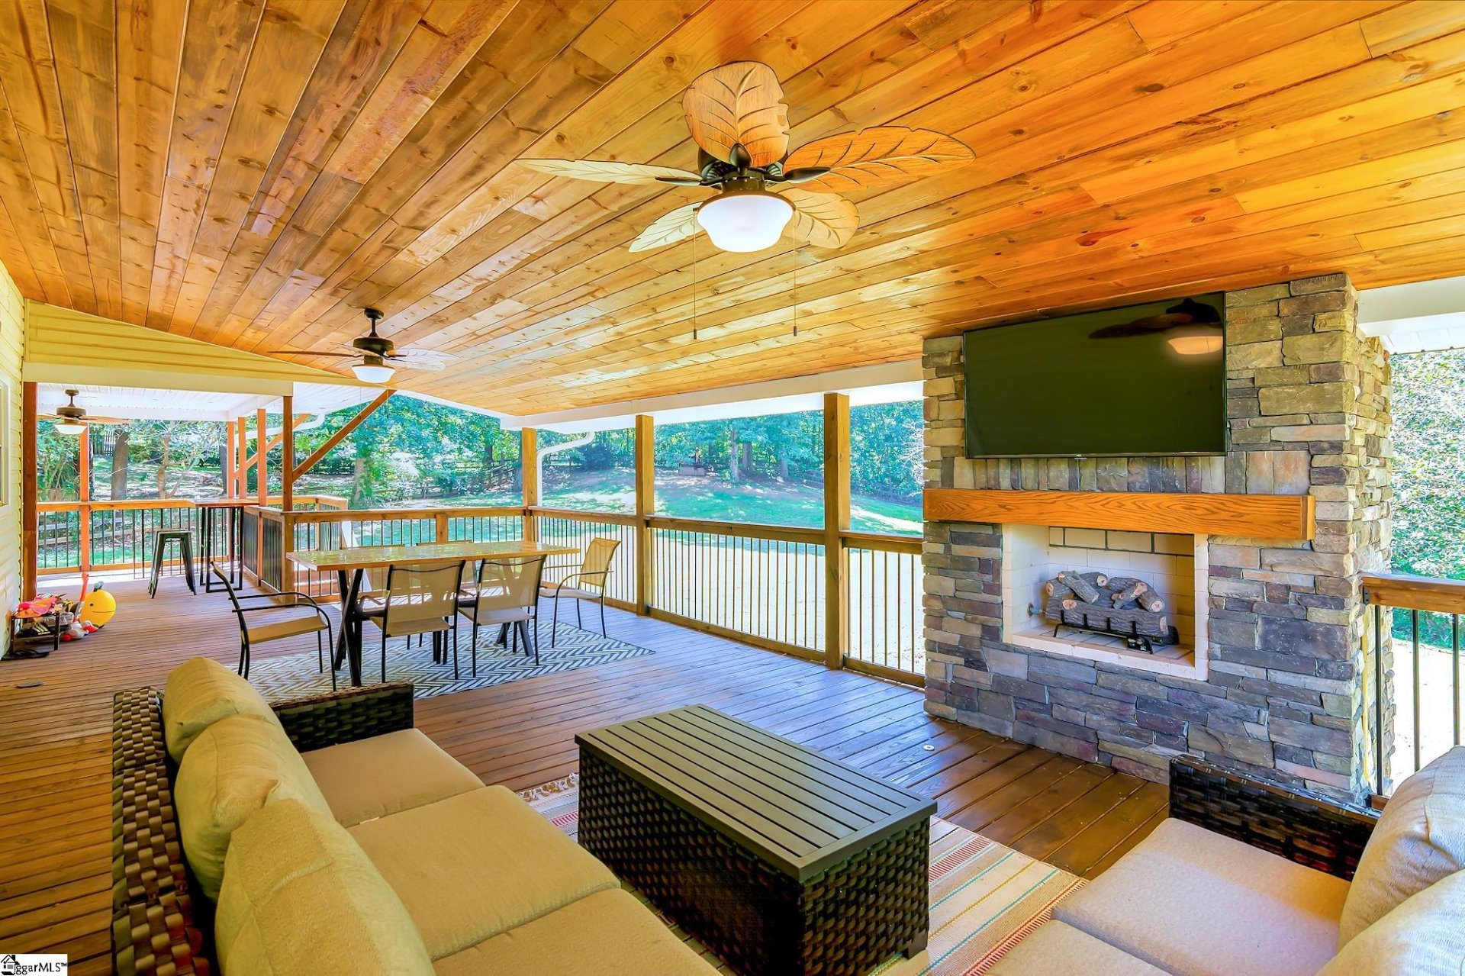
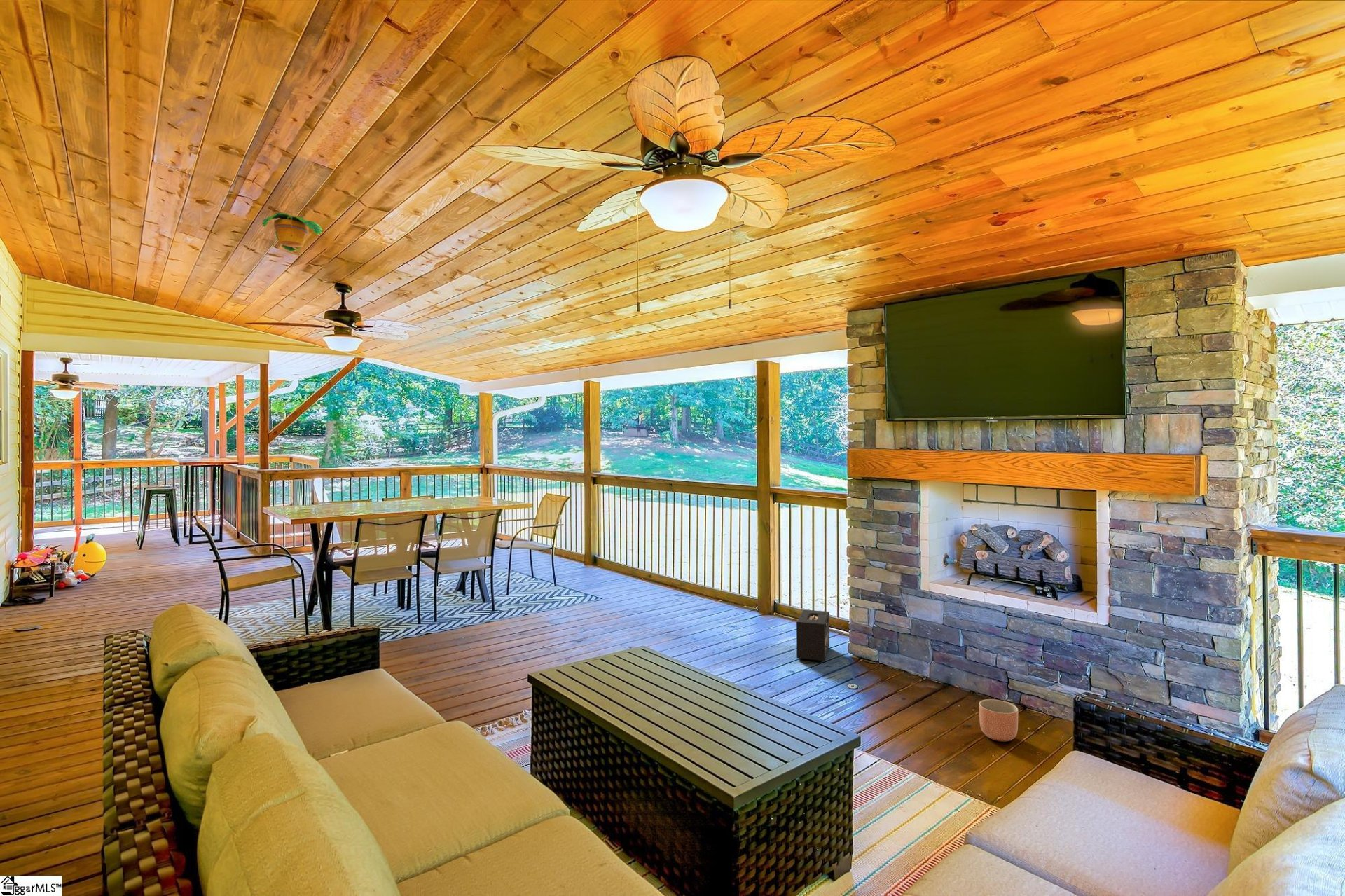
+ speaker [796,609,830,663]
+ hanging planter [261,181,323,252]
+ planter [978,698,1019,743]
